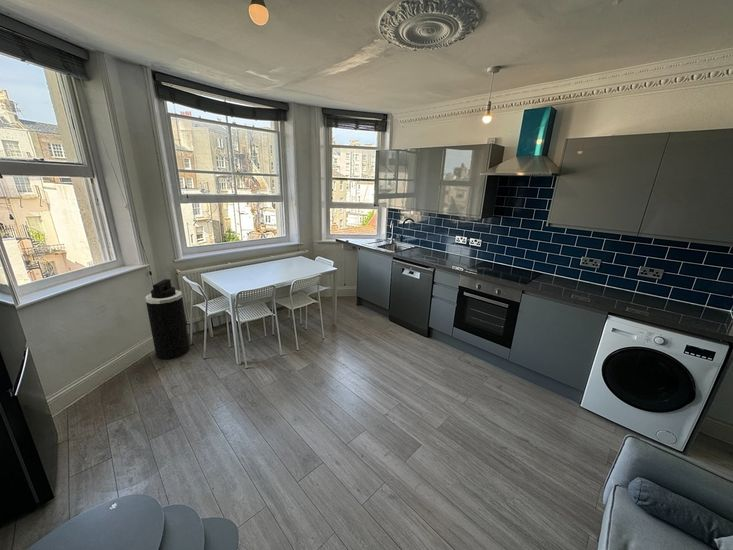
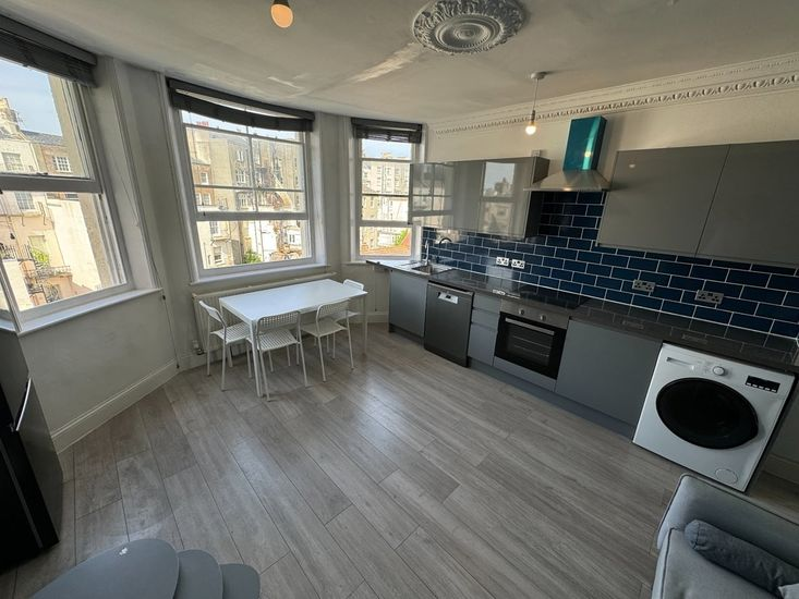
- trash can [145,278,191,360]
